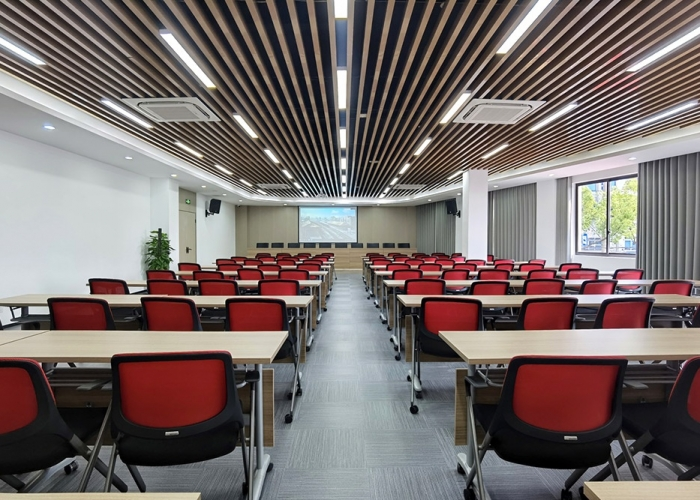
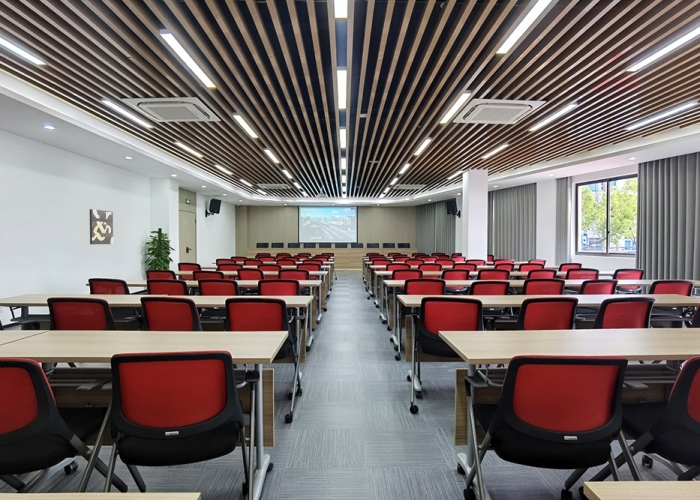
+ wall art [89,208,114,245]
